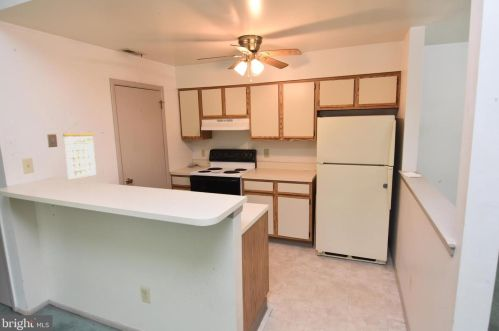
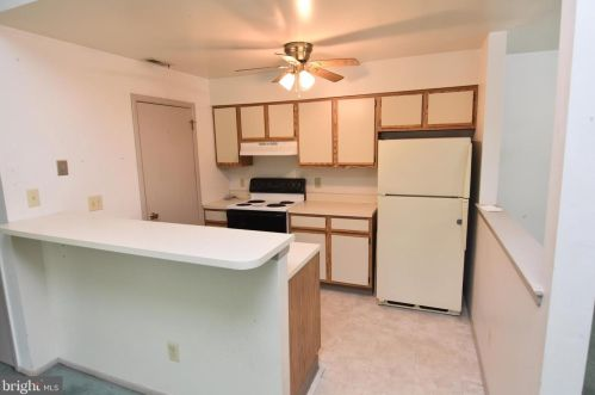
- calendar [62,122,97,180]
